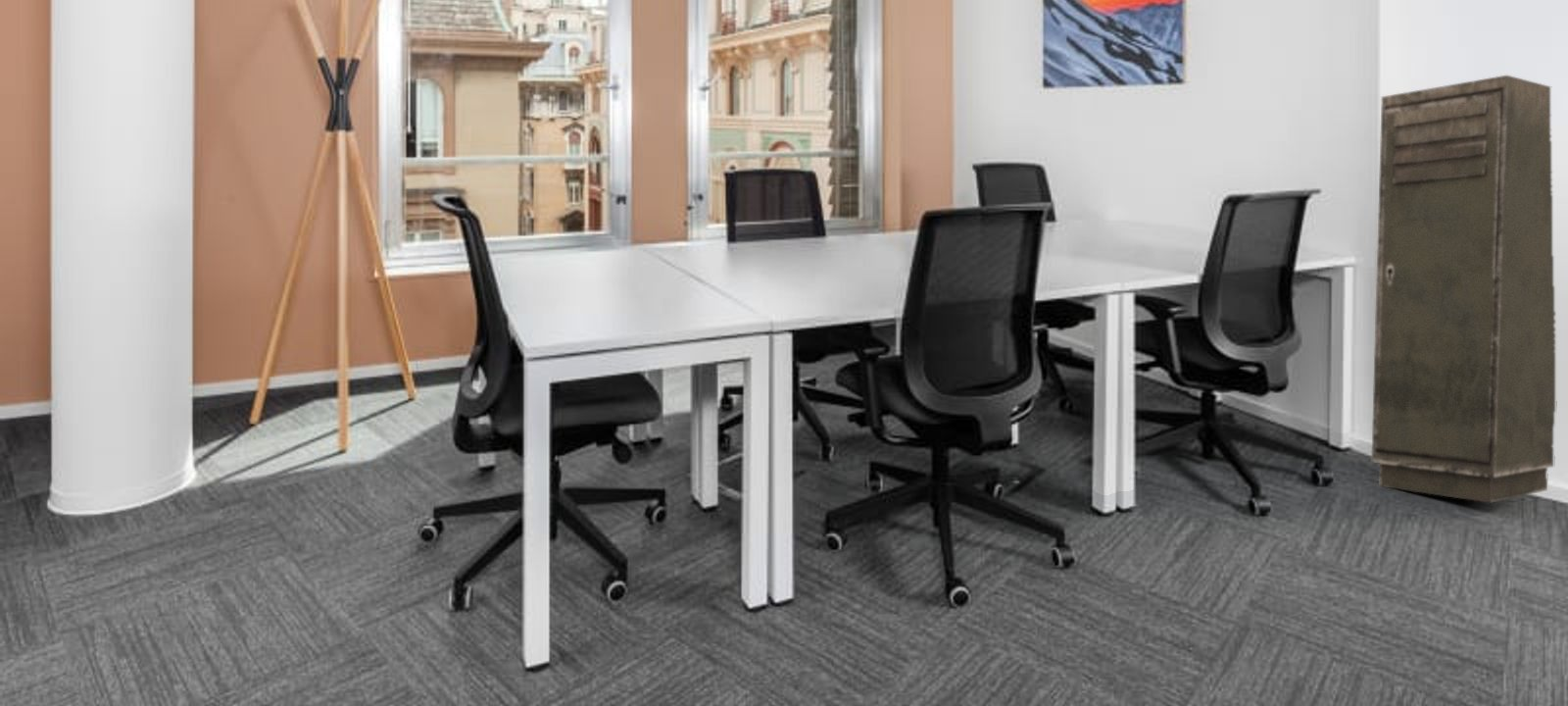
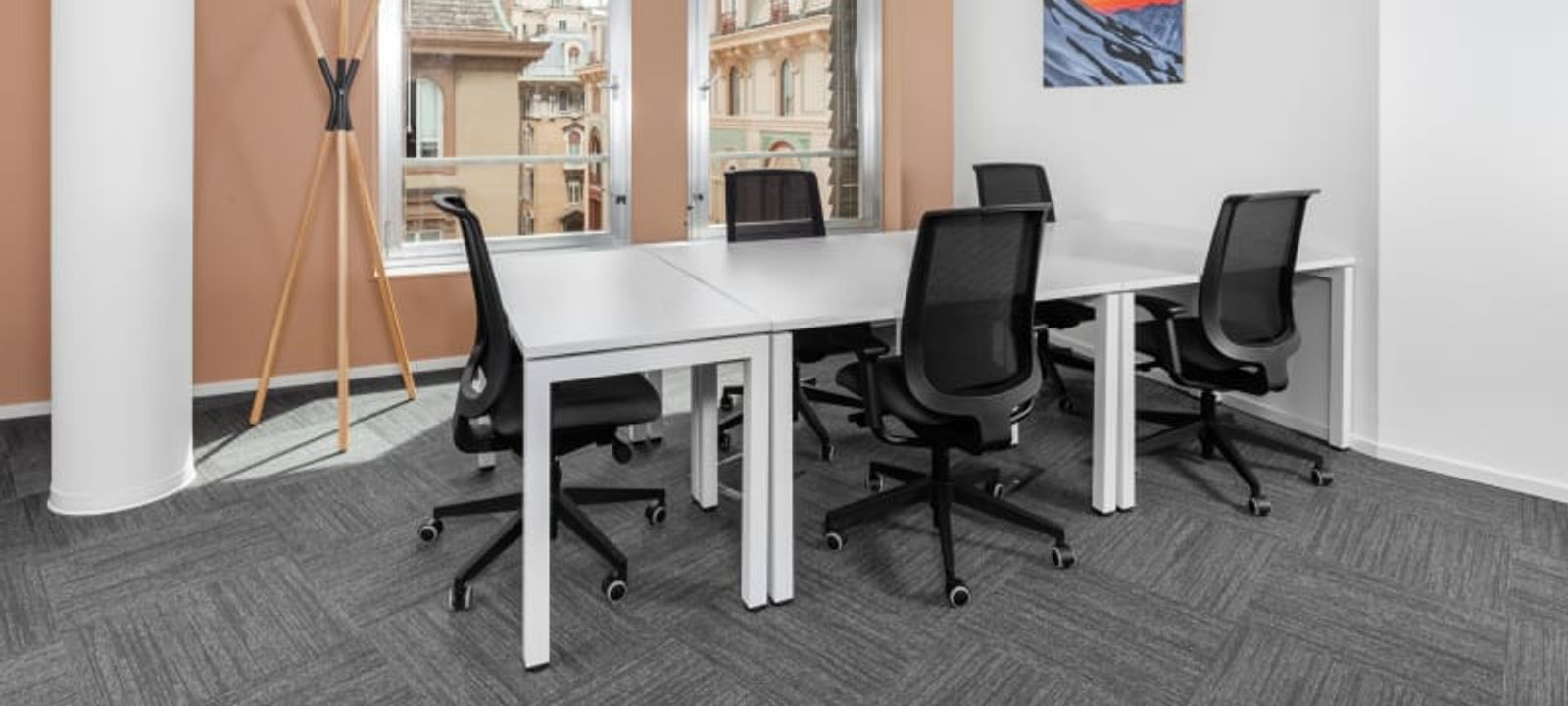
- storage cabinet [1371,75,1556,504]
